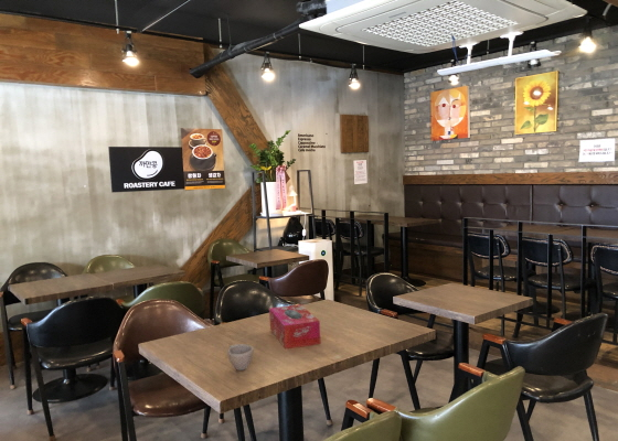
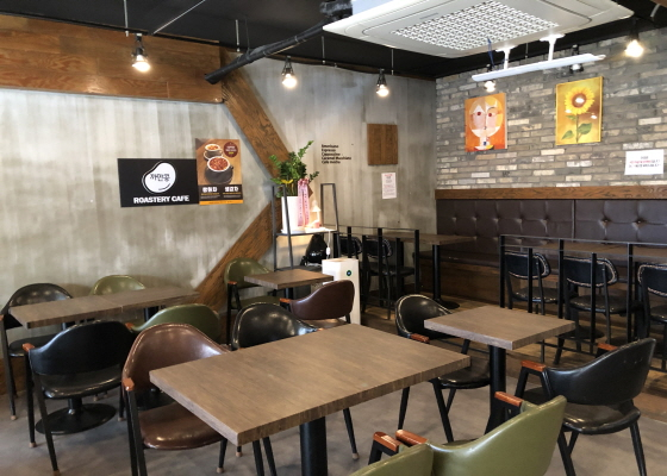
- tissue box [268,303,321,349]
- cup [226,343,255,372]
